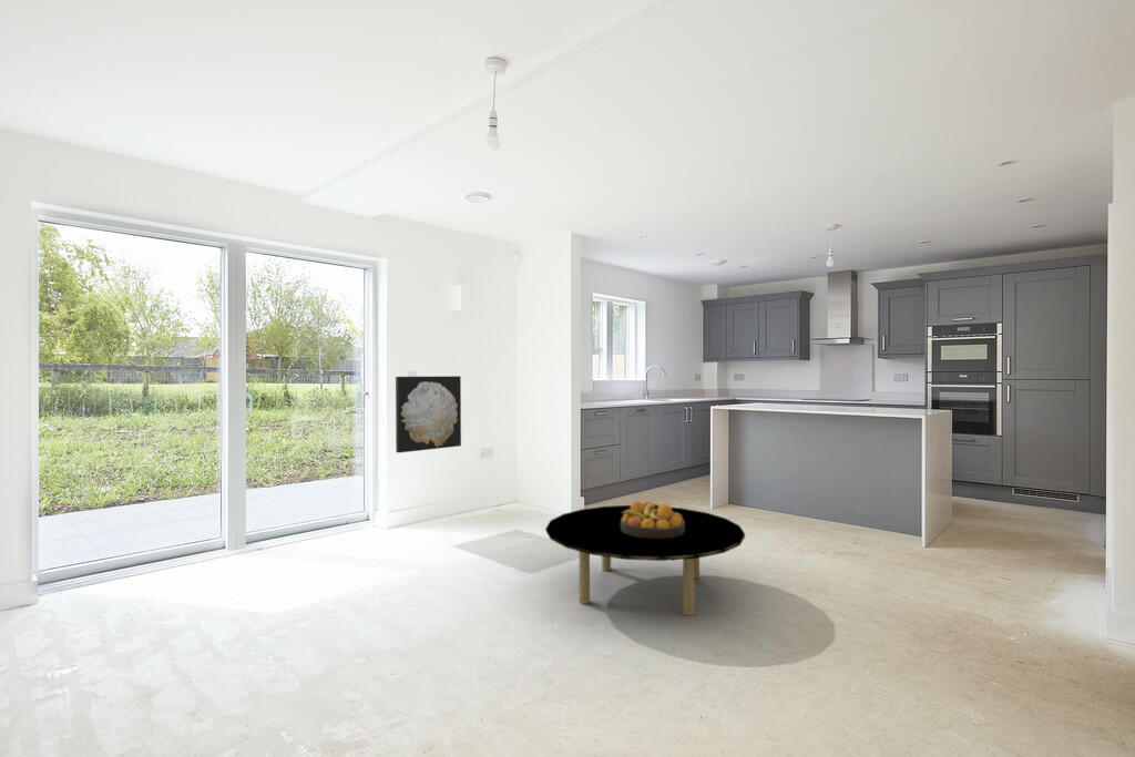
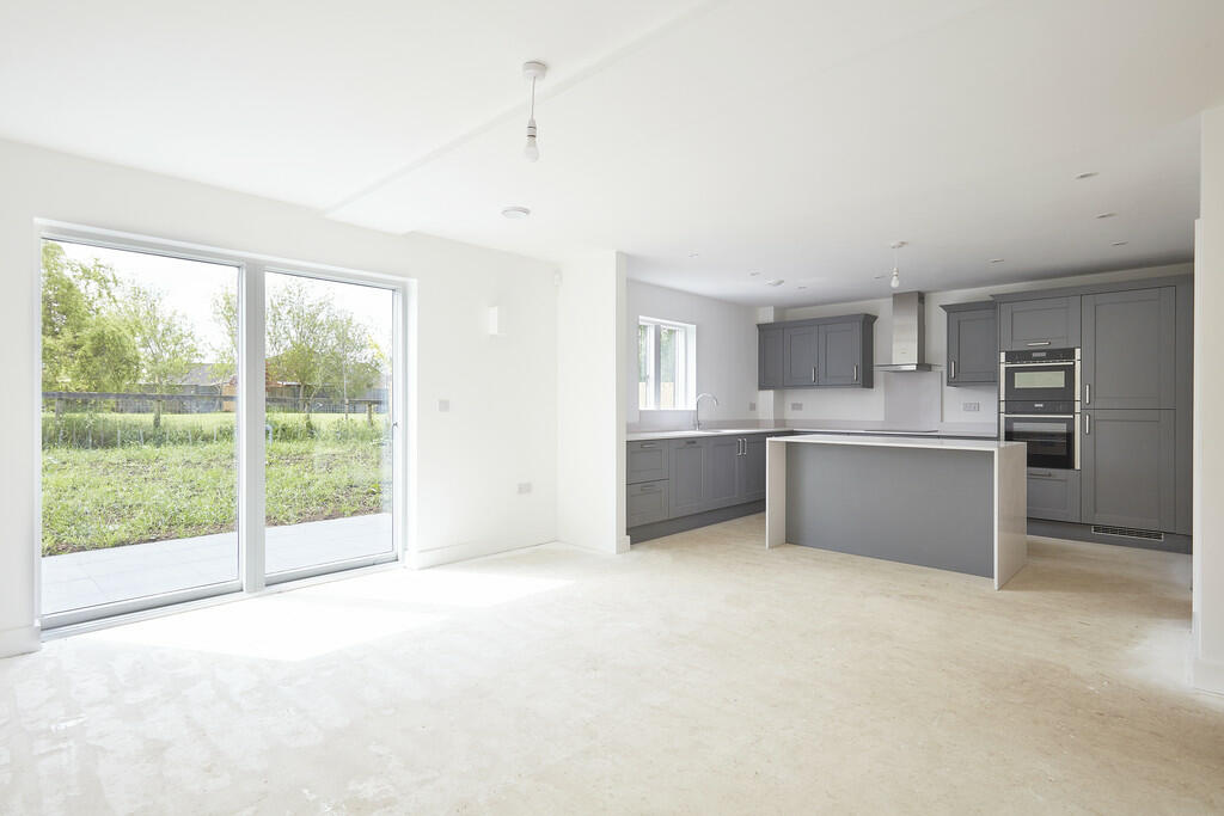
- coffee table [544,504,746,616]
- fruit bowl [621,500,685,539]
- wall art [395,375,462,453]
